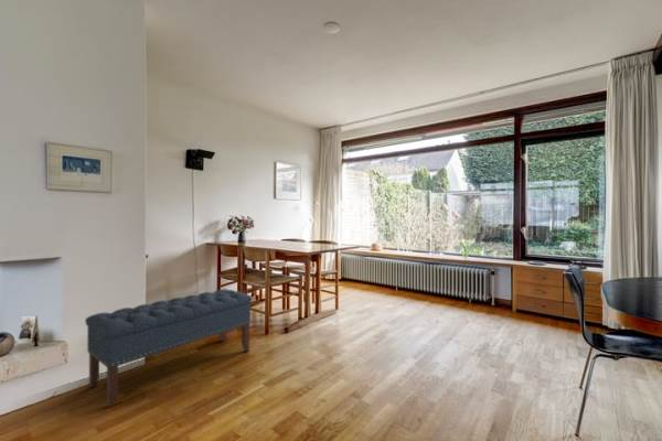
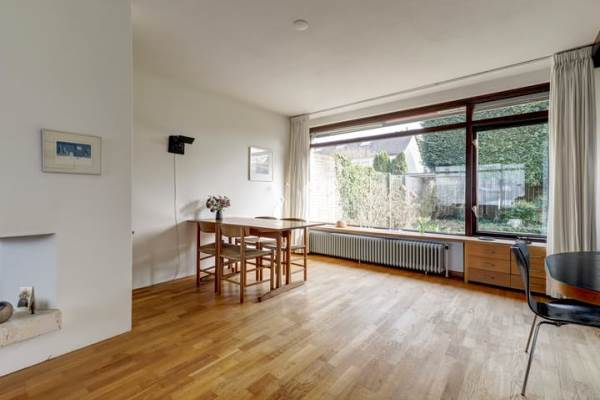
- bench [84,288,253,408]
